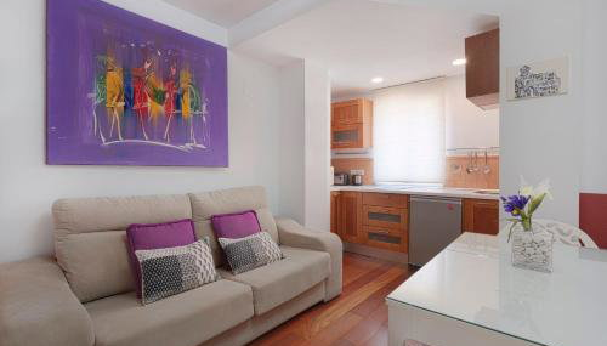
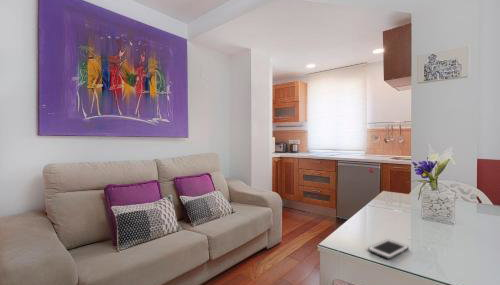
+ cell phone [367,238,410,260]
